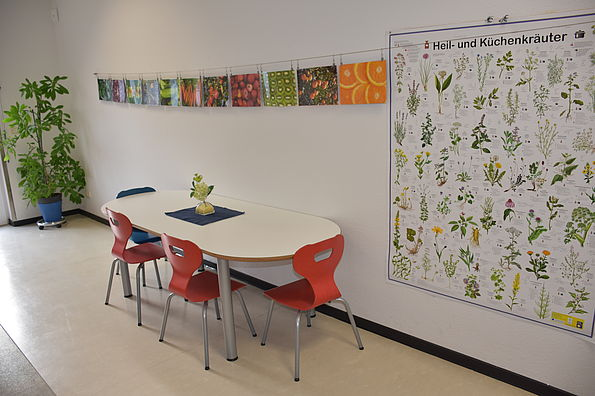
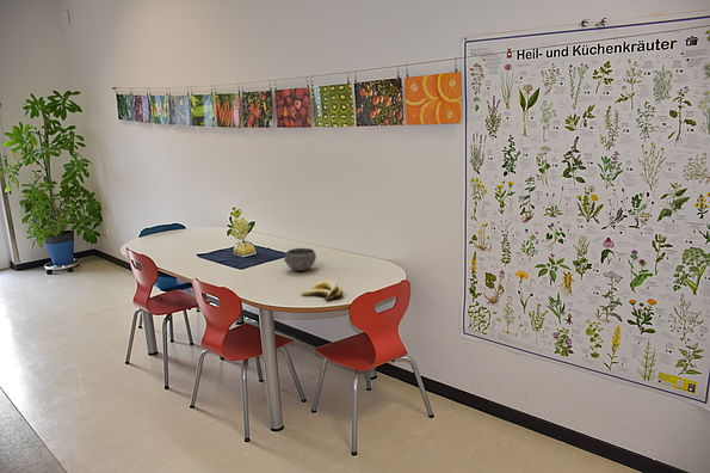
+ banana [301,280,344,302]
+ bowl [283,247,317,272]
